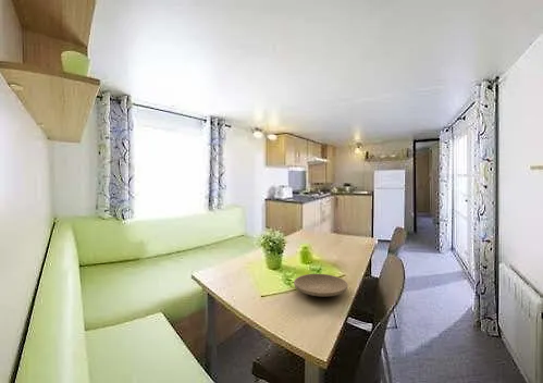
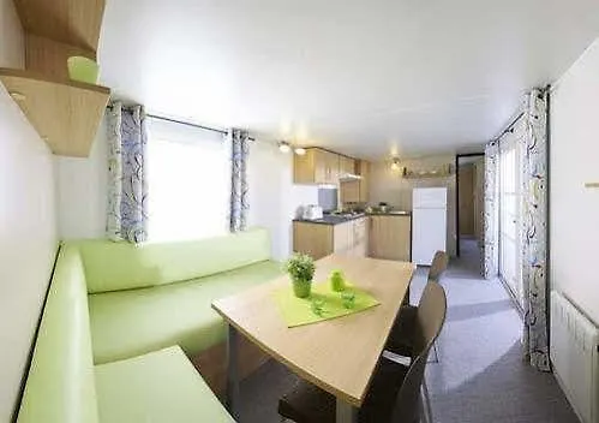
- plate [293,273,349,298]
